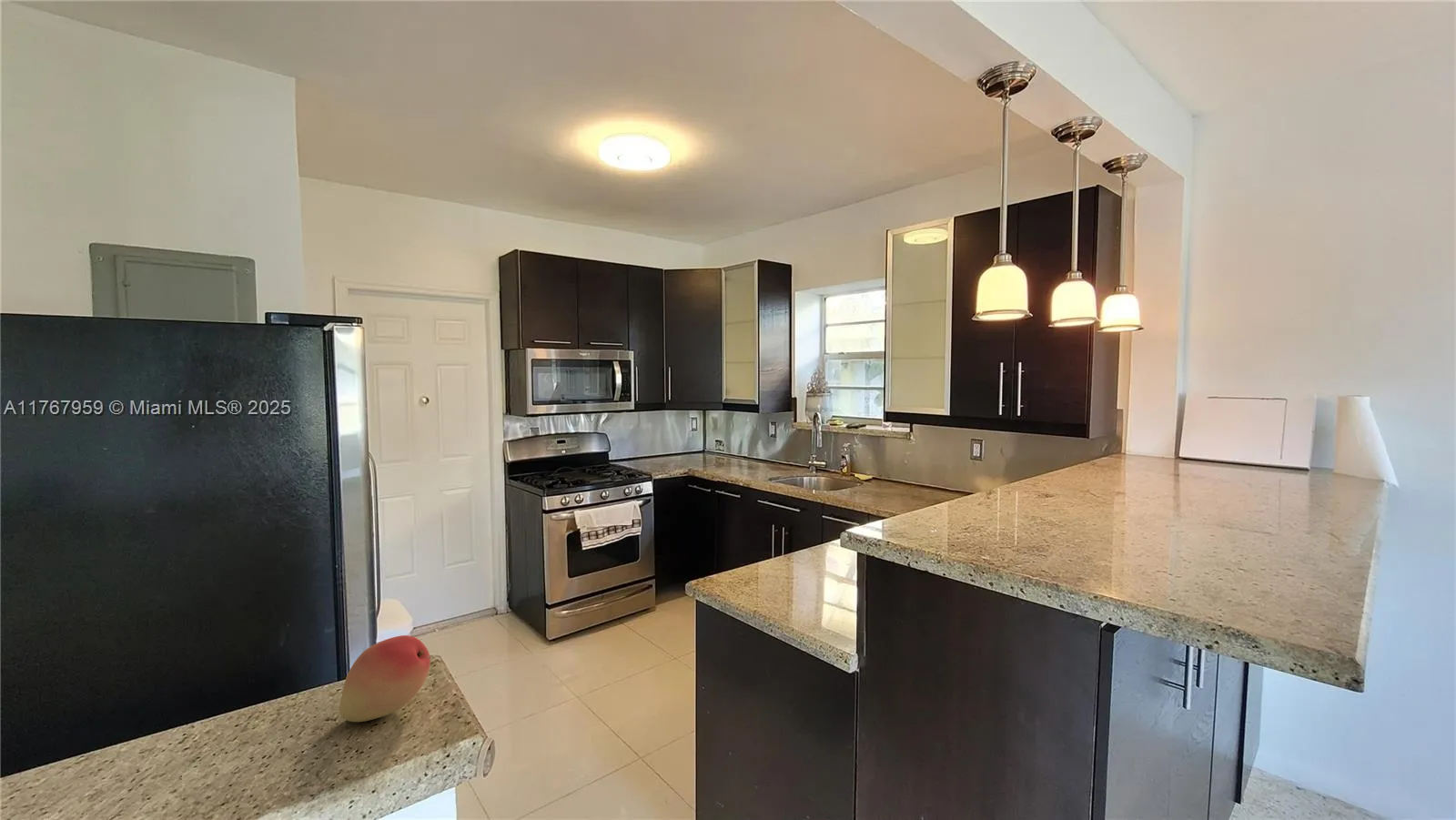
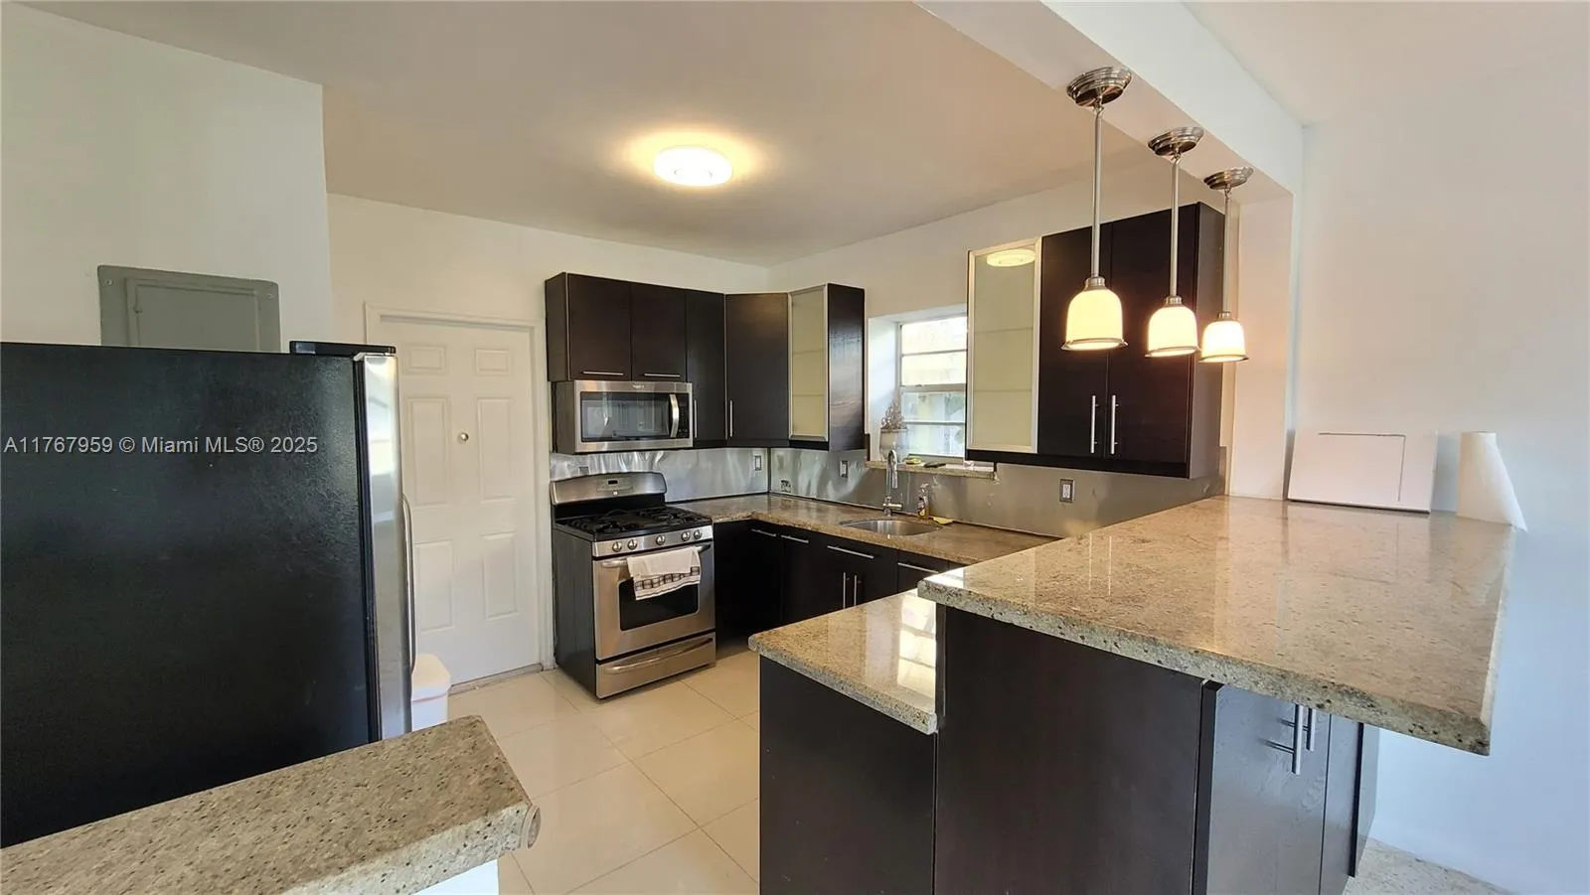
- fruit [339,634,431,723]
